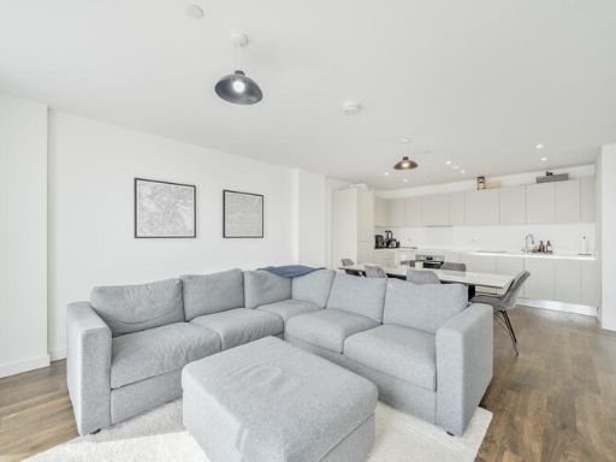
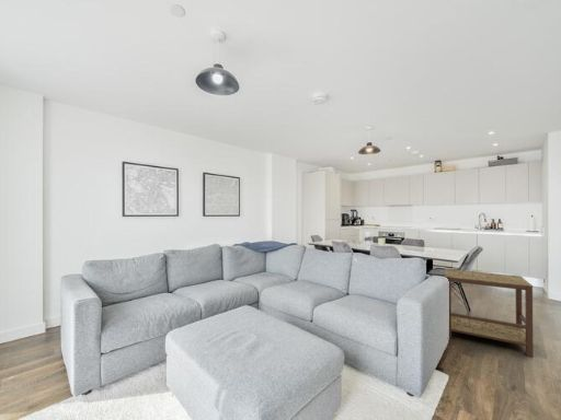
+ side table [444,268,534,358]
